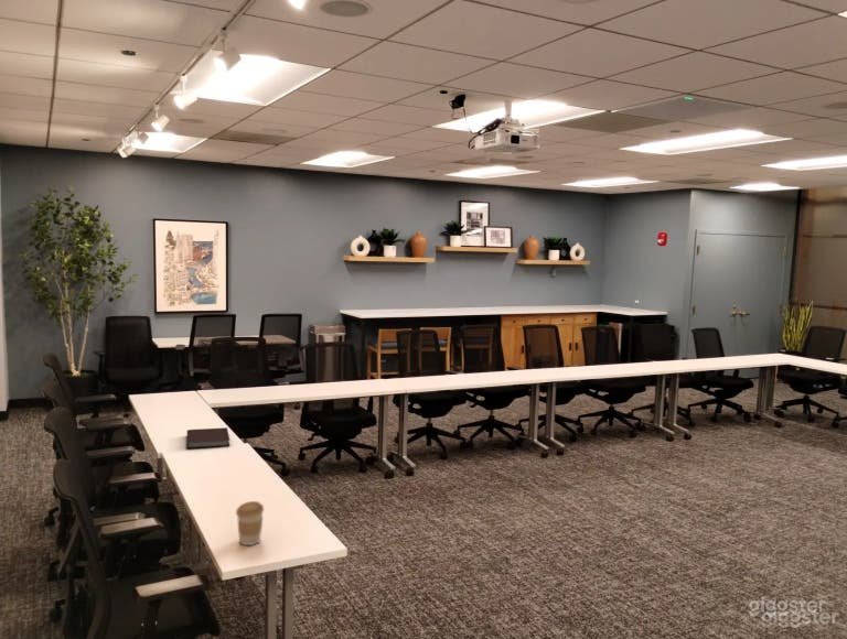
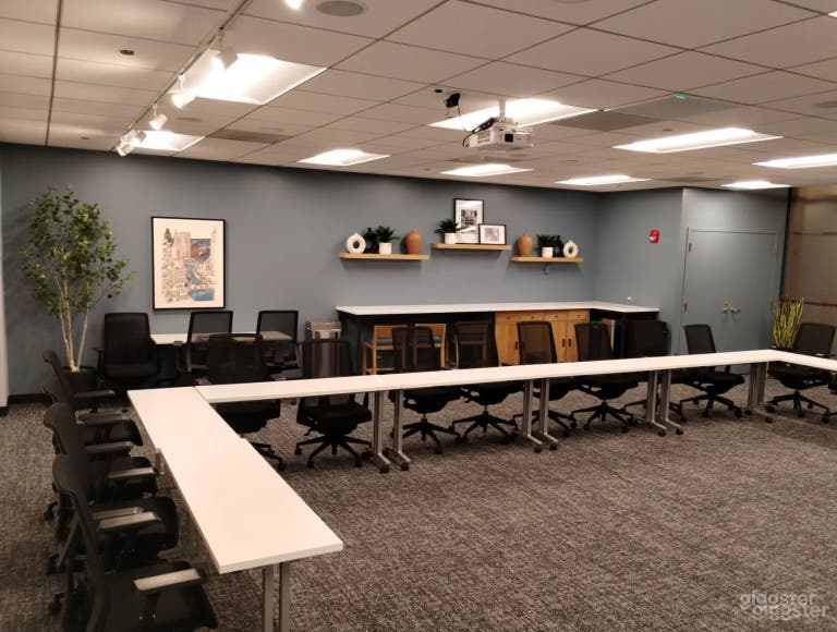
- coffee cup [235,500,265,546]
- notebook [185,426,230,450]
